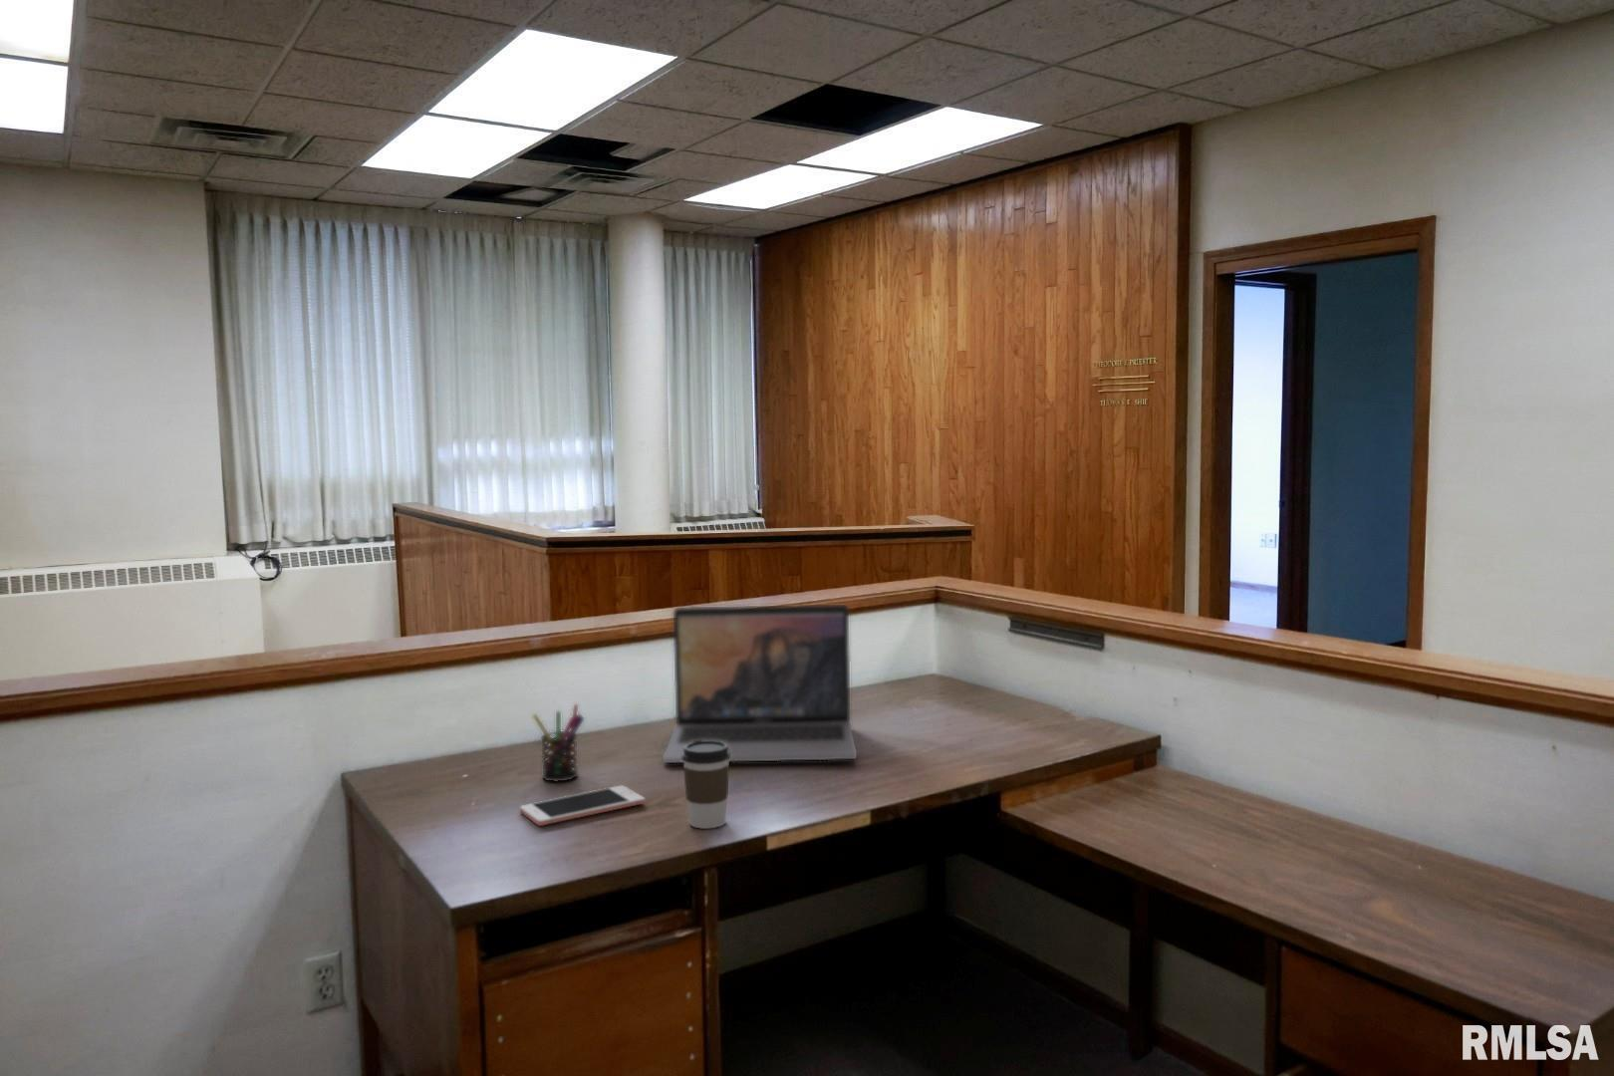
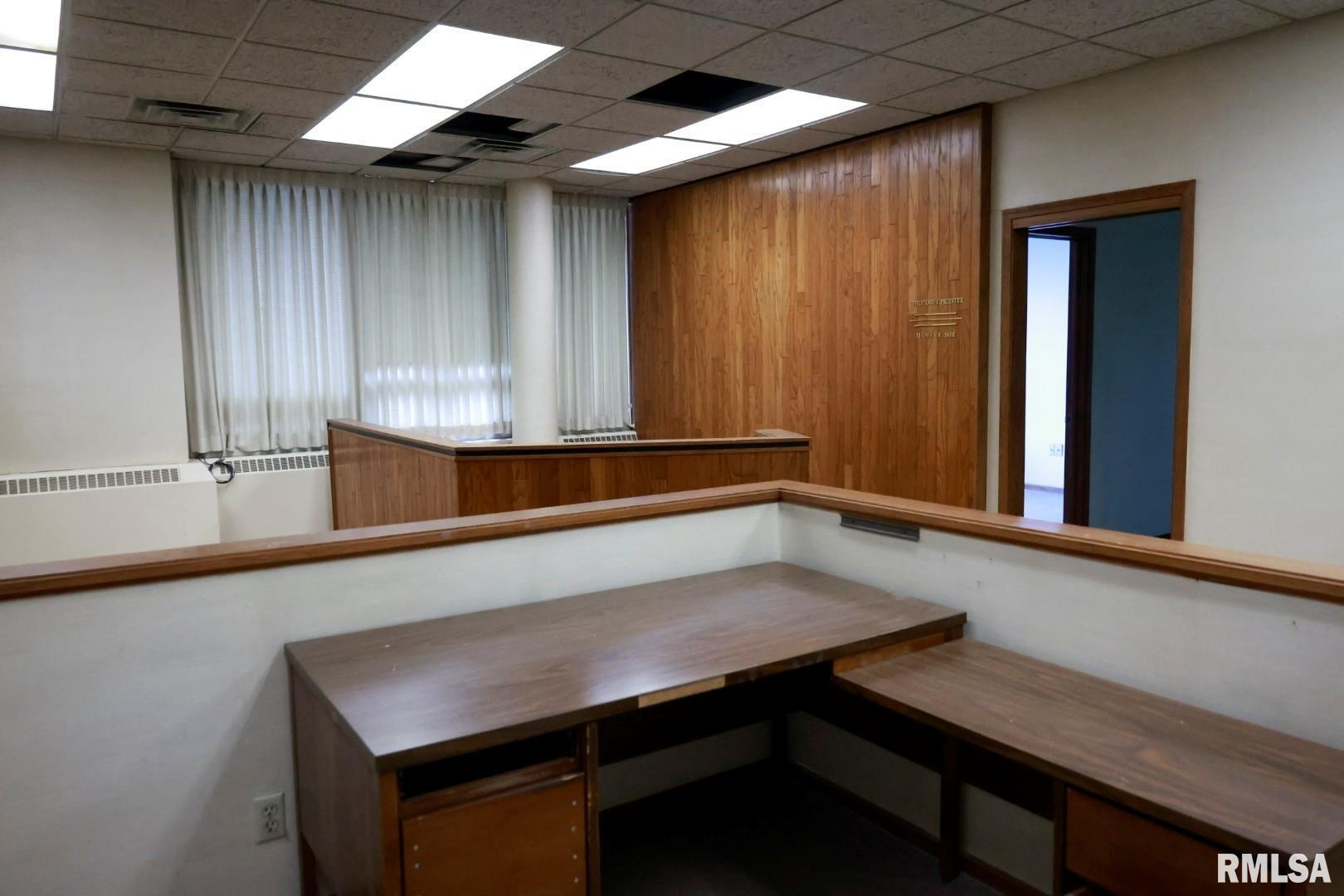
- coffee cup [681,740,730,830]
- laptop [662,604,857,764]
- cell phone [519,784,646,827]
- pen holder [531,704,586,782]
